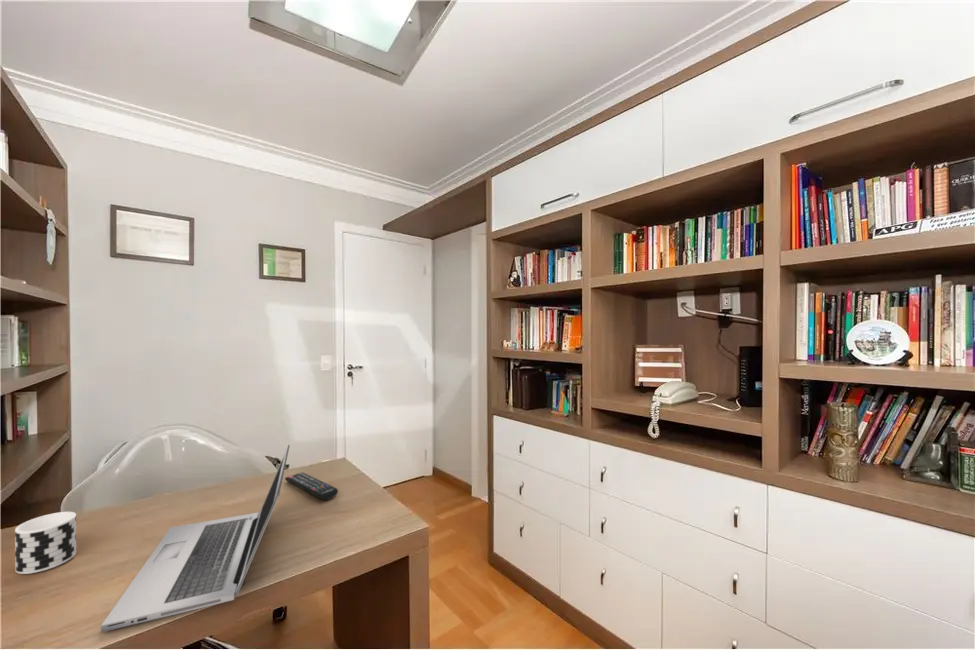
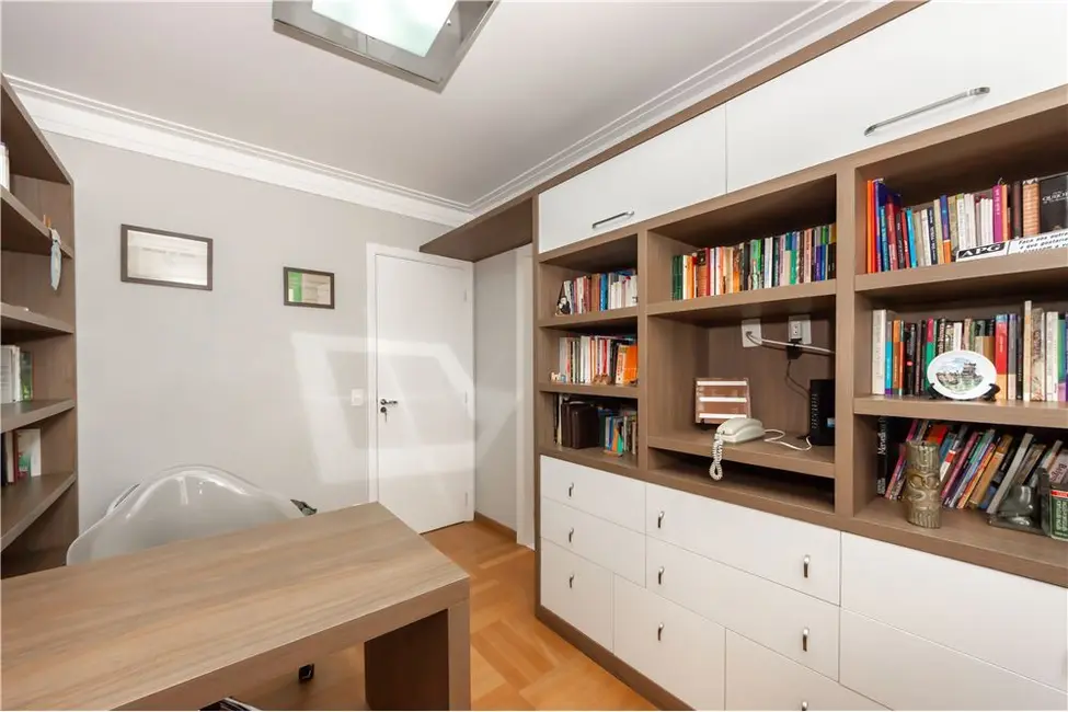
- laptop [100,444,291,633]
- remote control [284,471,339,501]
- cup [14,511,77,575]
